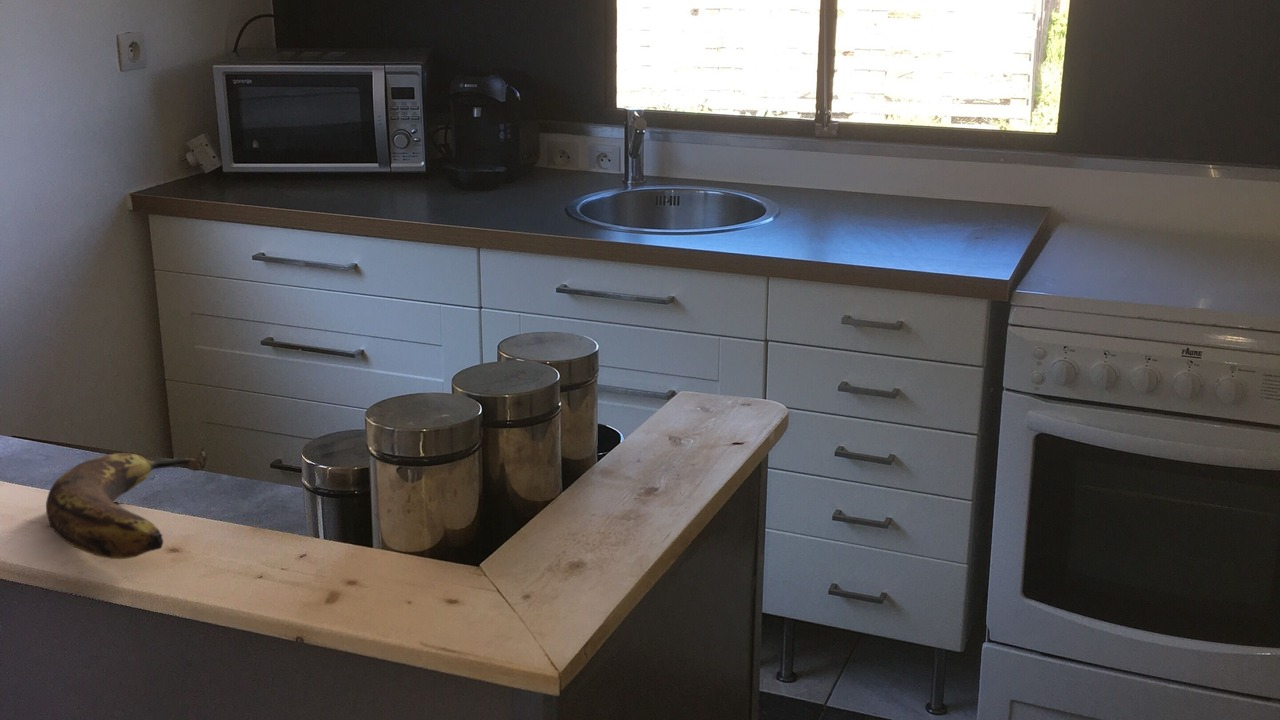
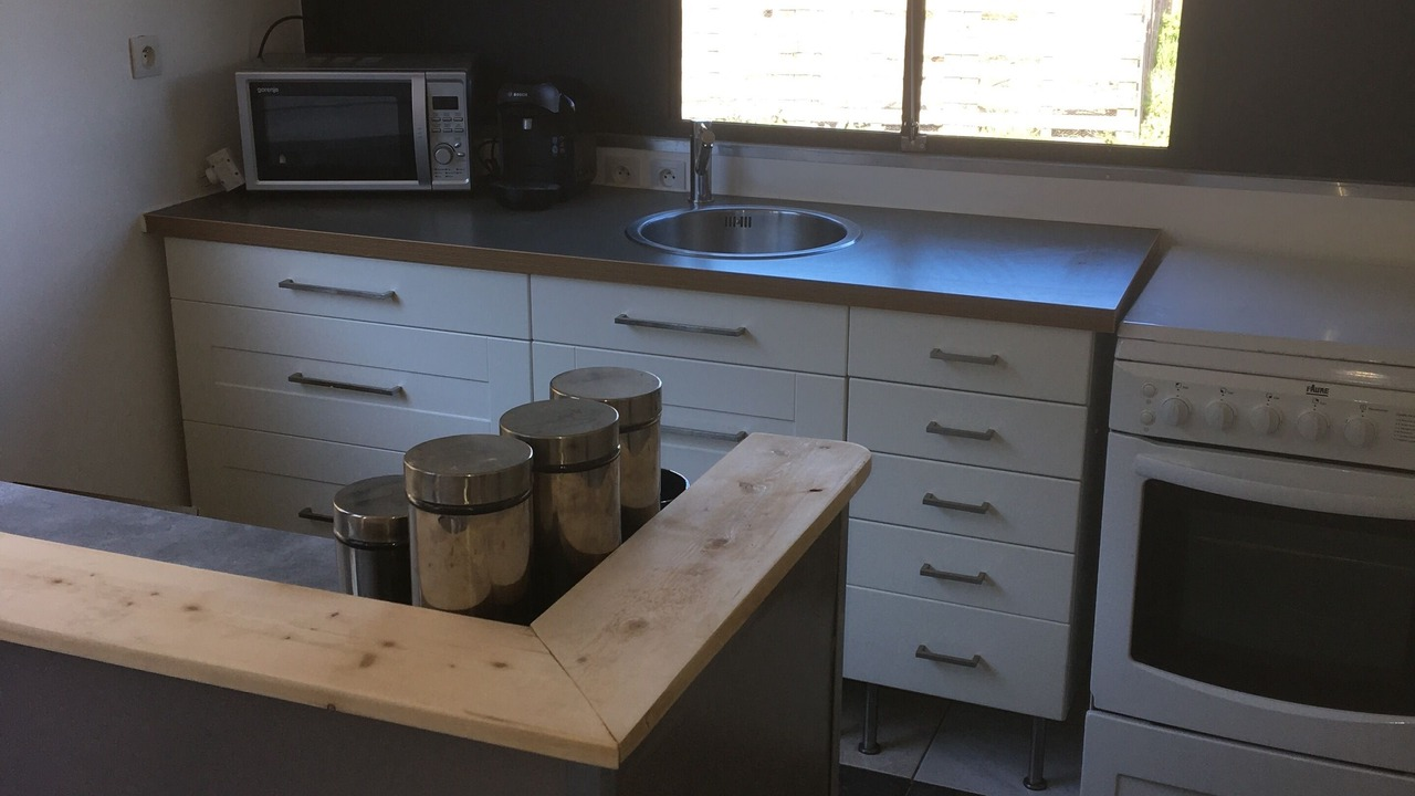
- banana [45,445,207,560]
